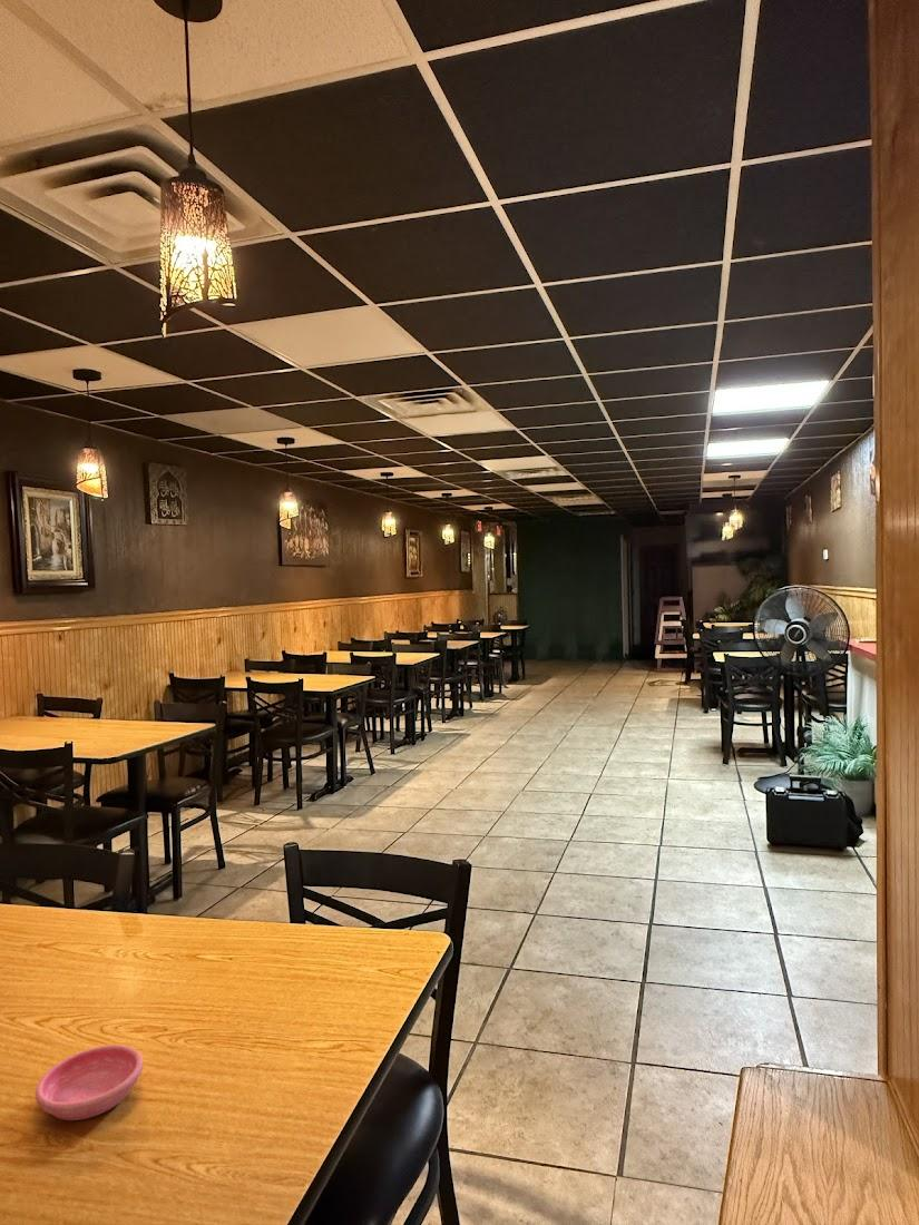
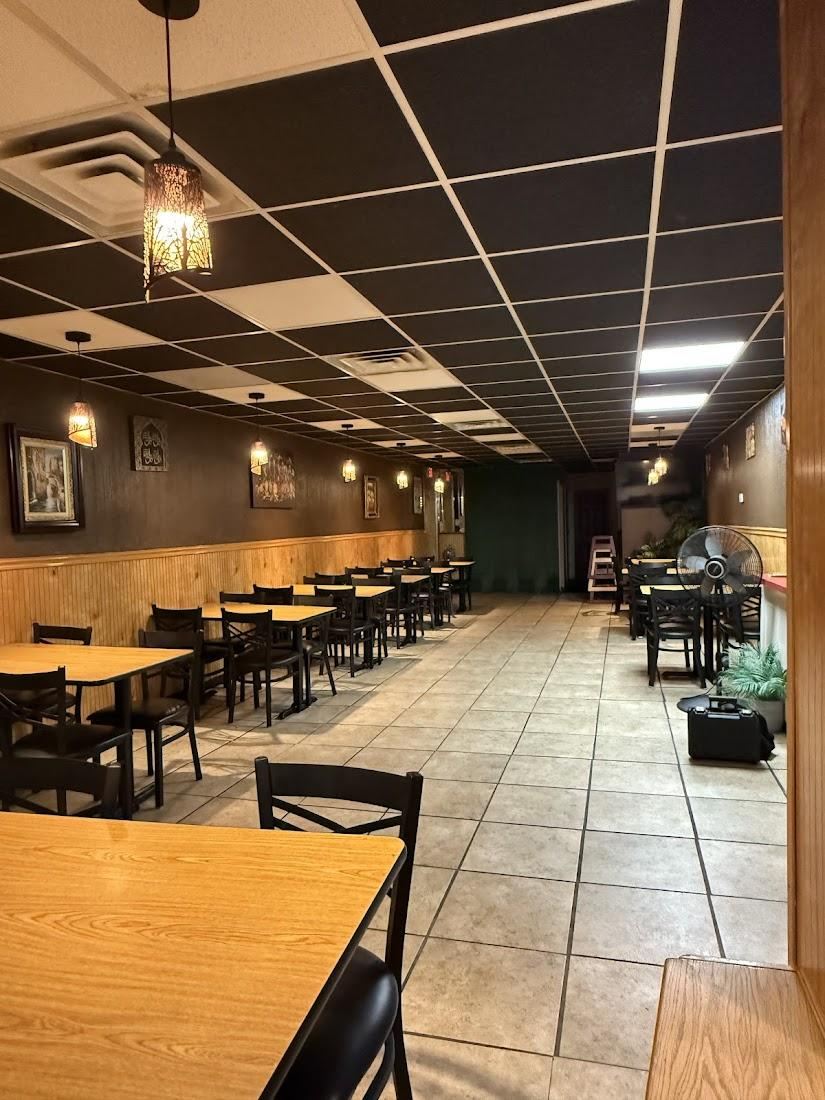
- saucer [35,1043,144,1121]
